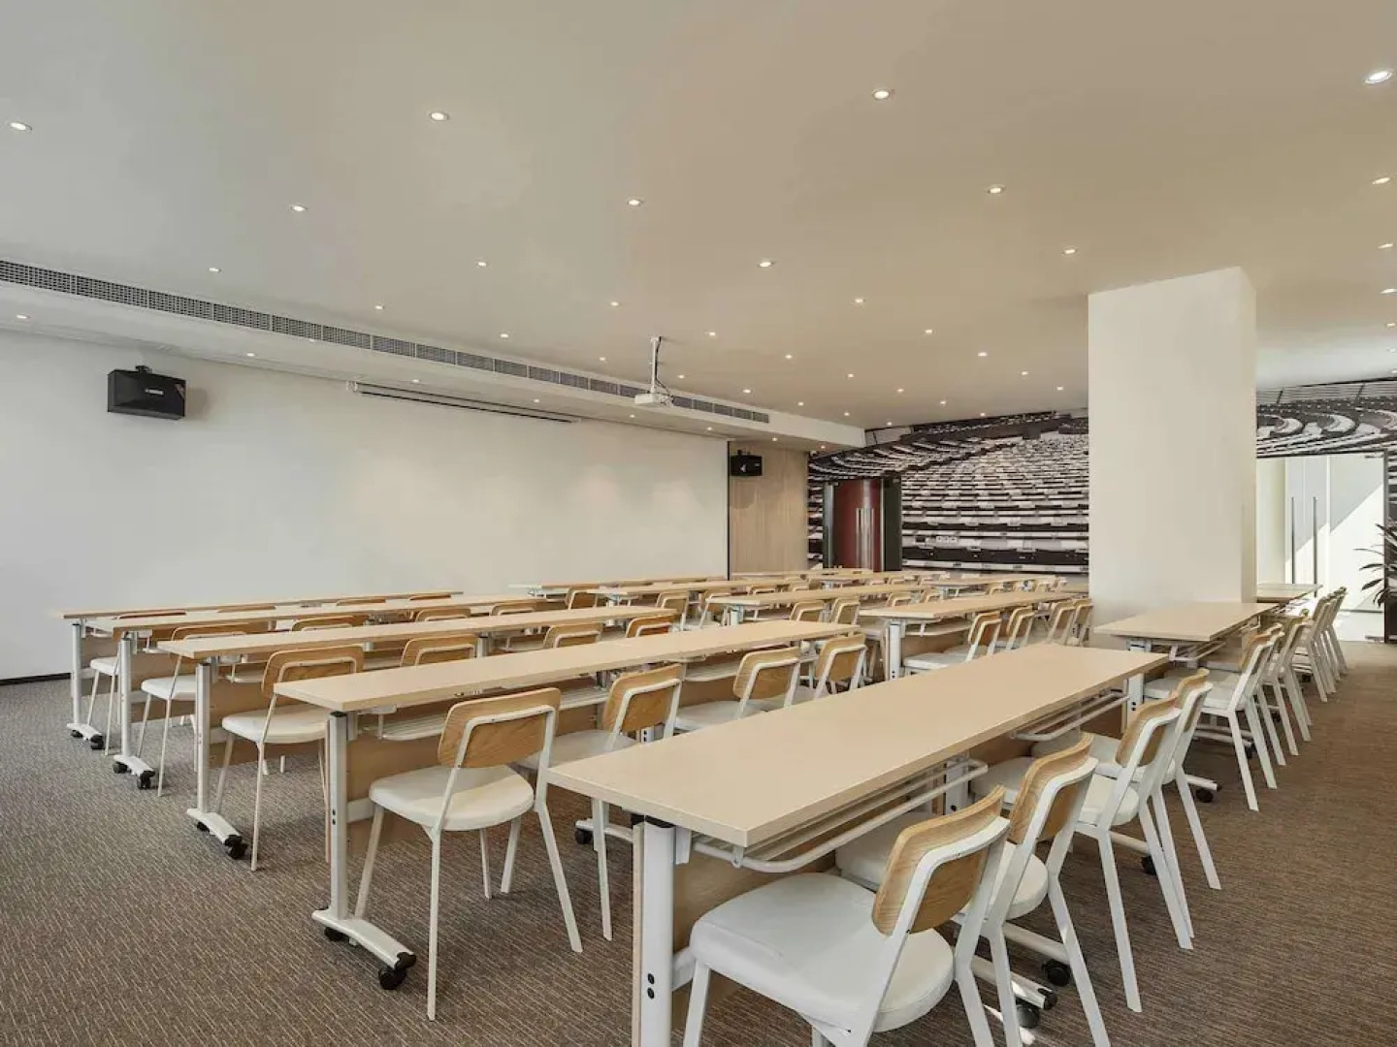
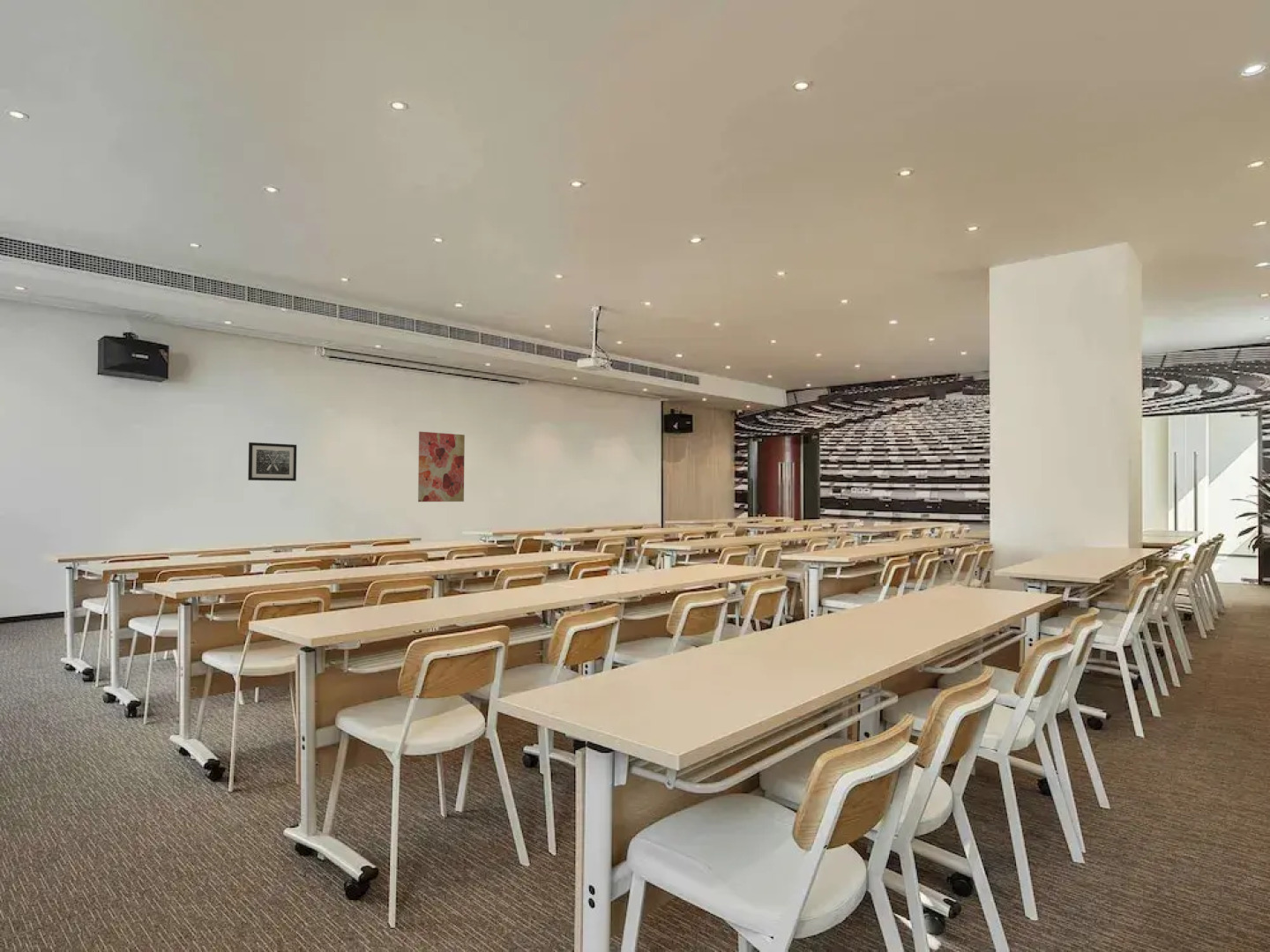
+ wall art [417,431,466,502]
+ wall art [247,442,297,482]
